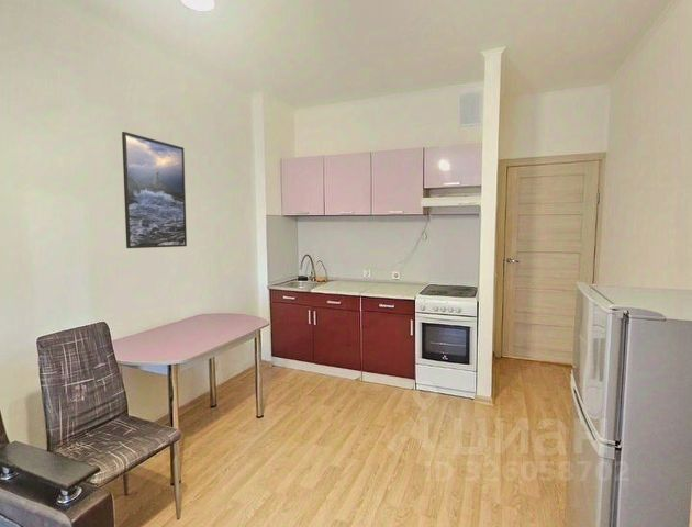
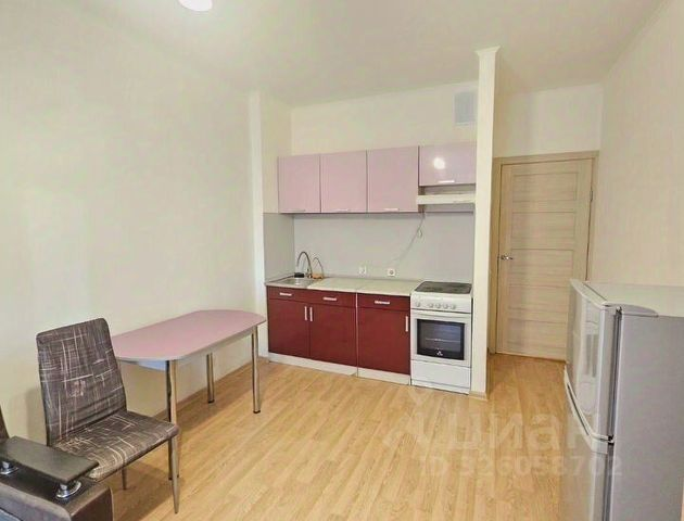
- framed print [121,131,188,249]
